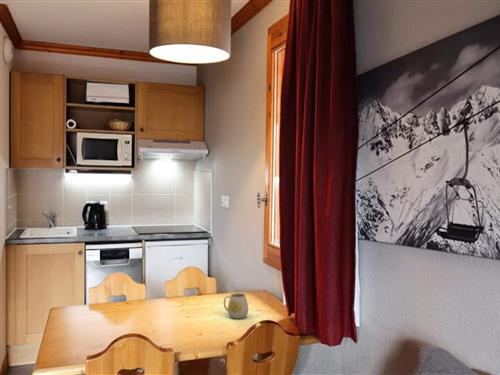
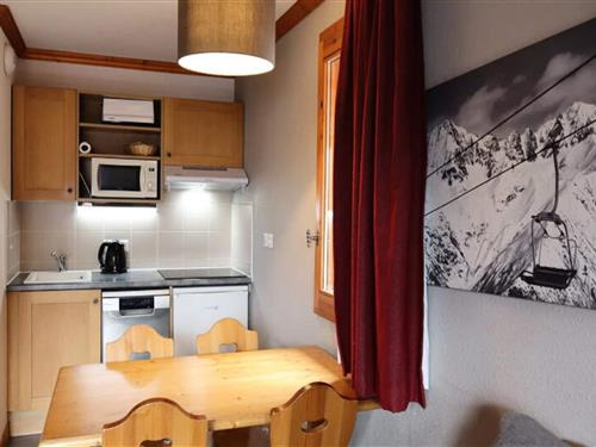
- mug [223,292,249,320]
